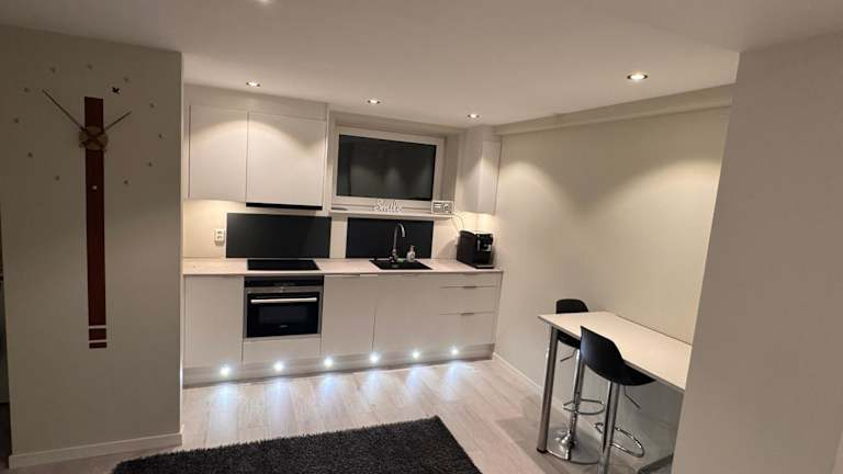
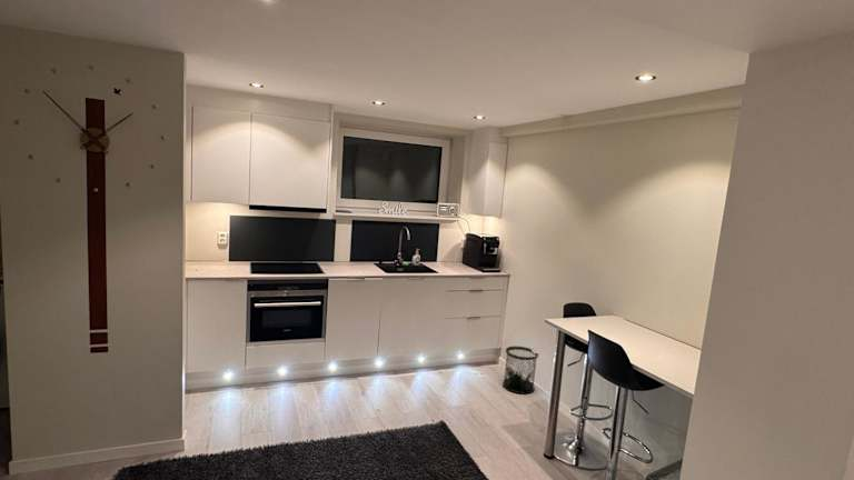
+ pencil holder [502,346,539,394]
